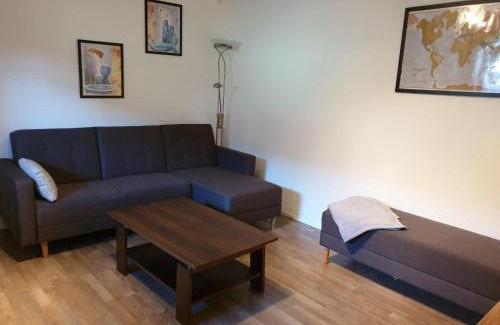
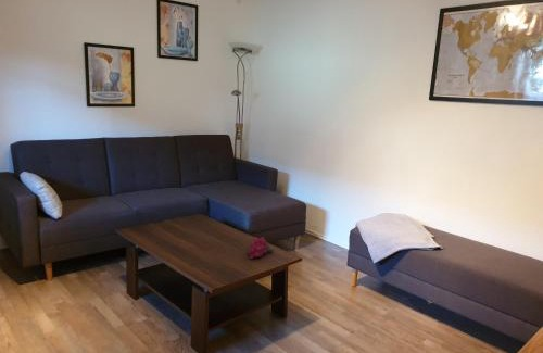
+ grapes [247,236,276,260]
